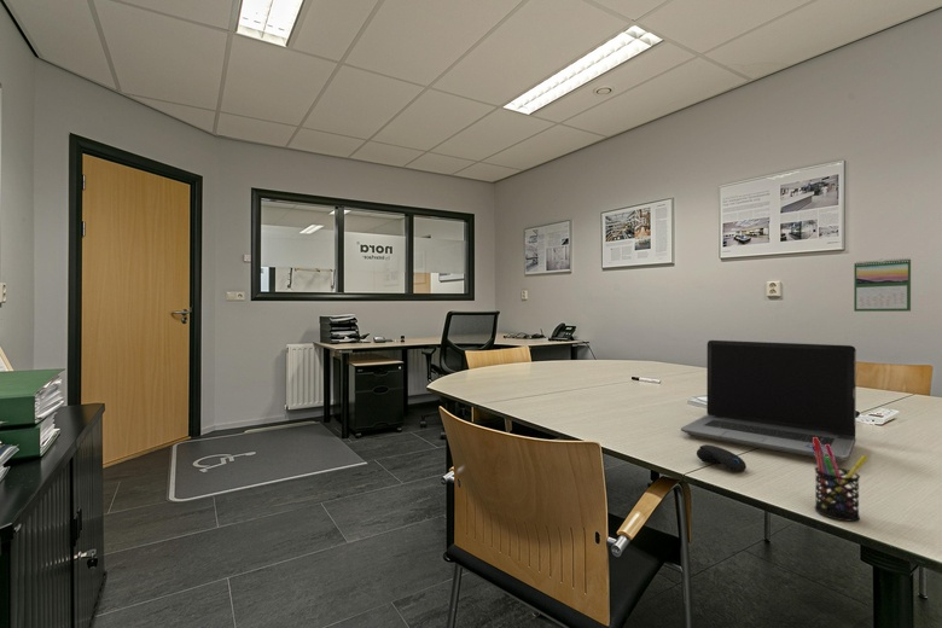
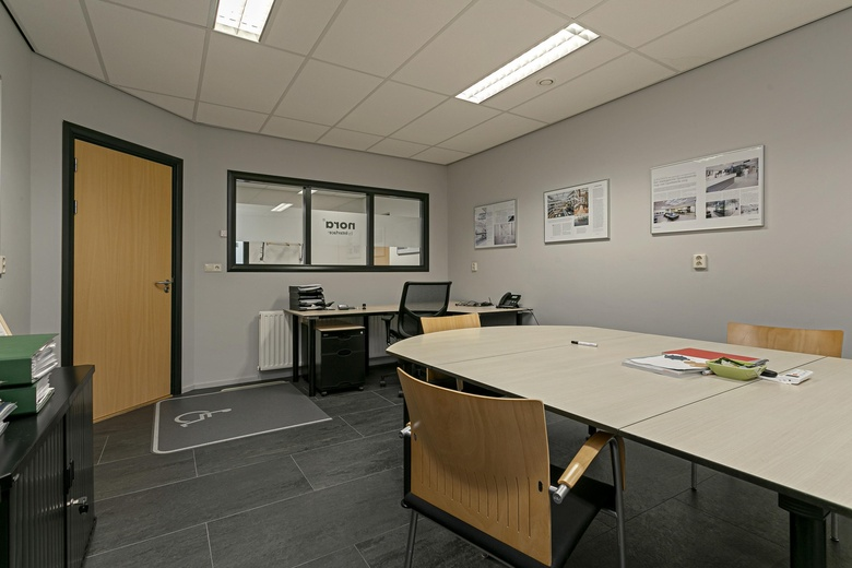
- computer mouse [696,443,748,473]
- pen holder [810,437,870,522]
- laptop computer [680,339,857,463]
- calendar [853,257,912,313]
